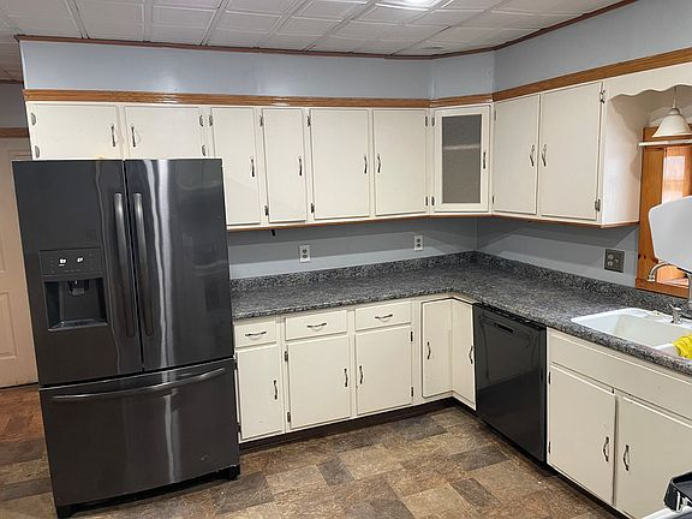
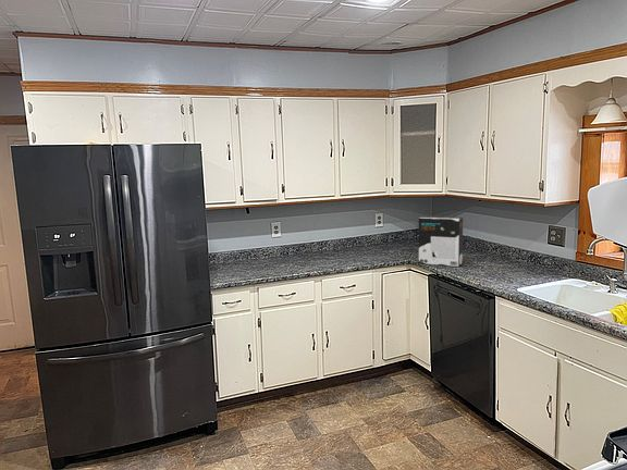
+ cereal box [418,215,464,268]
